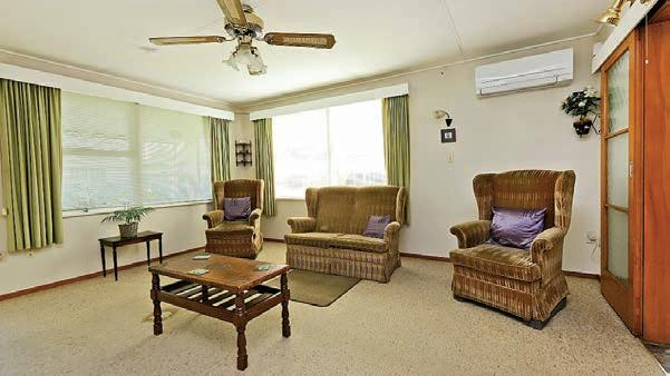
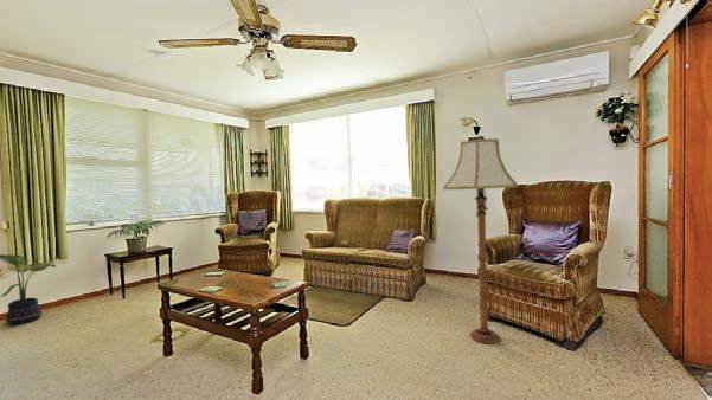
+ floor lamp [442,134,519,344]
+ potted plant [0,253,57,325]
